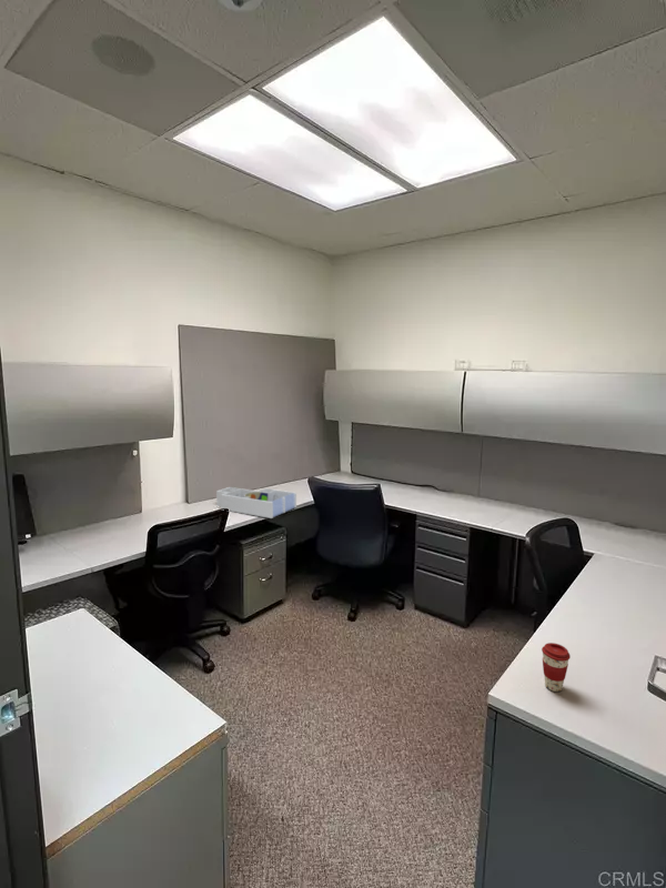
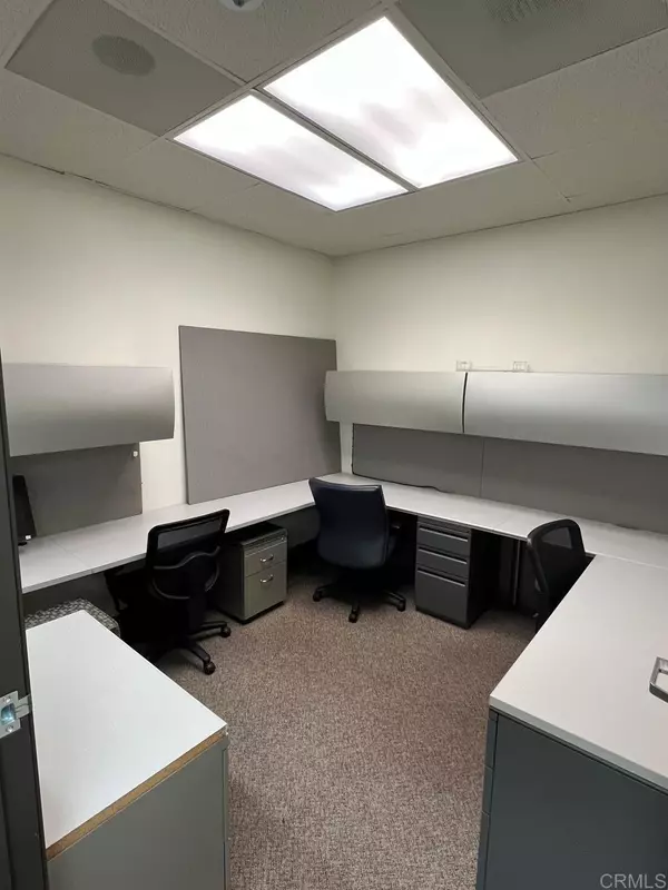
- coffee cup [541,642,572,693]
- desk organizer [215,486,297,519]
